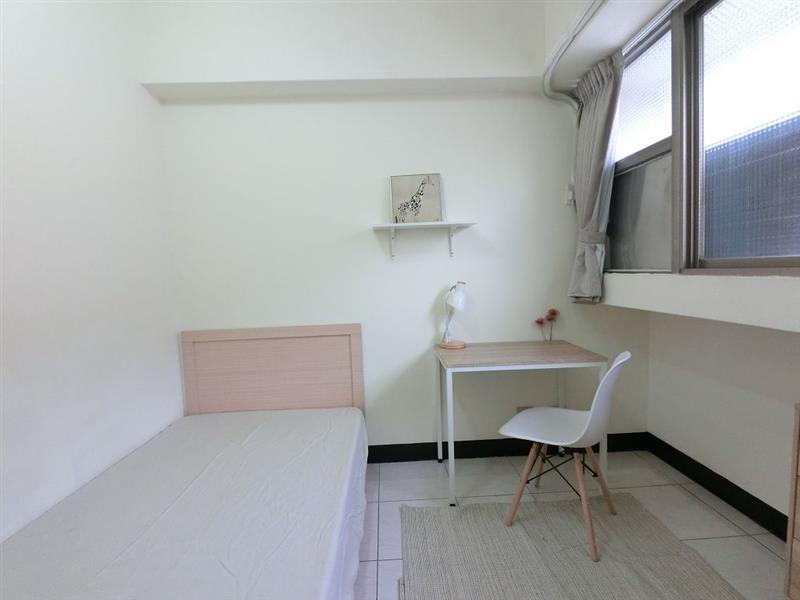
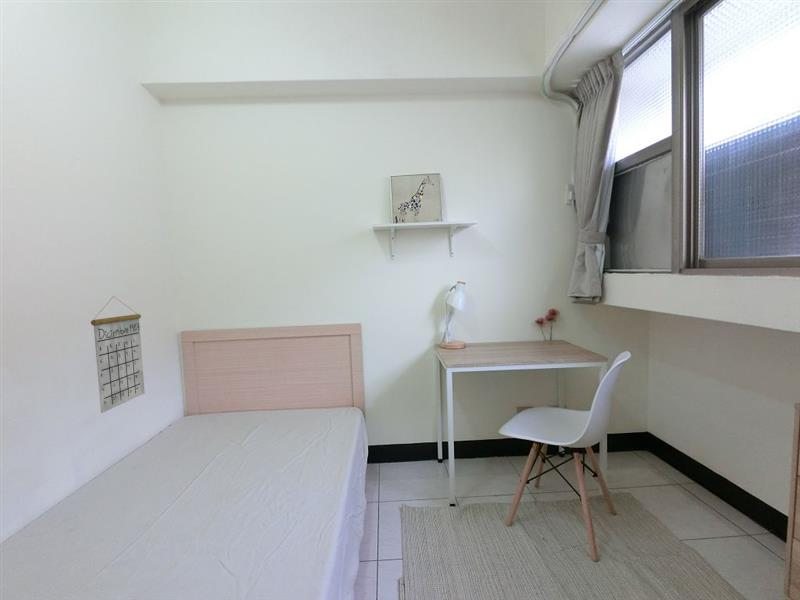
+ calendar [90,295,146,414]
